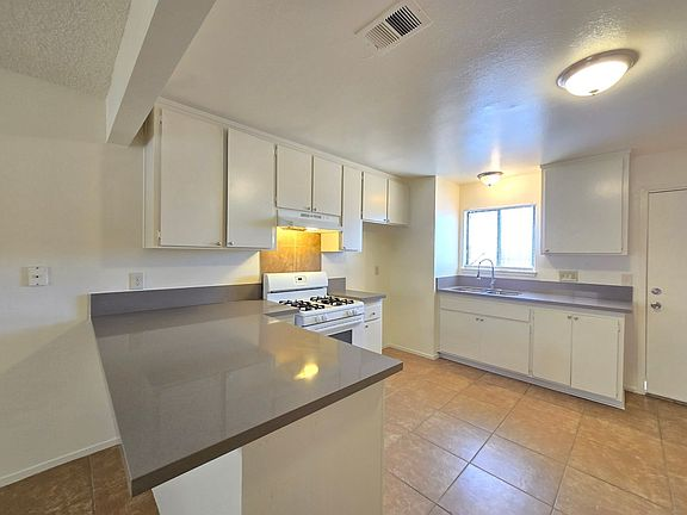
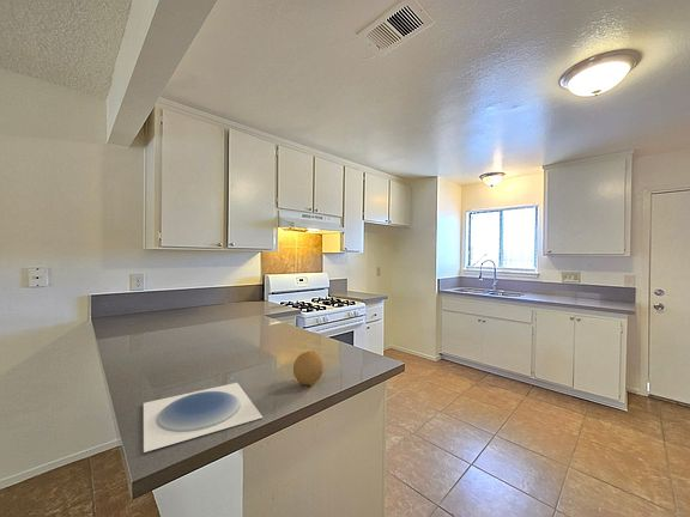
+ bowl [143,382,264,454]
+ fruit [292,349,325,385]
